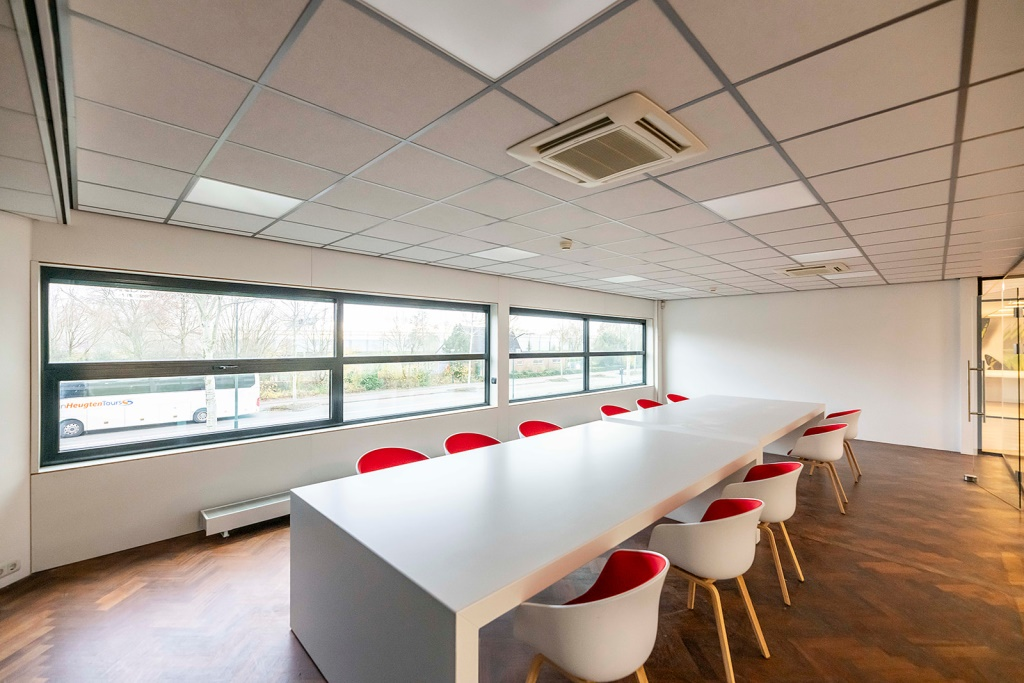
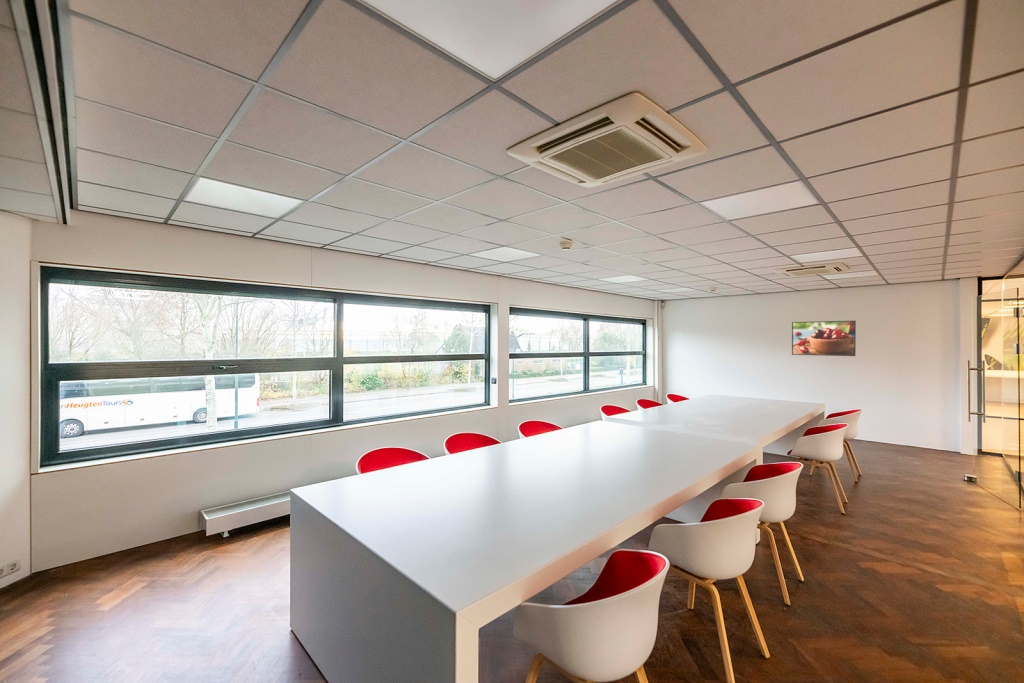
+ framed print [791,320,857,357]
